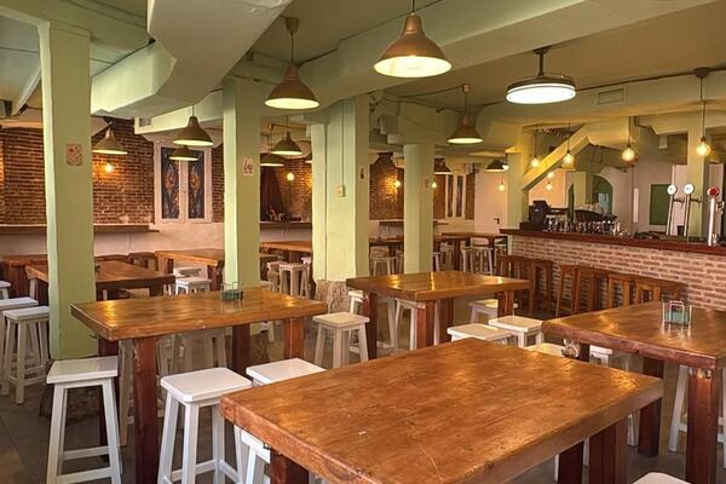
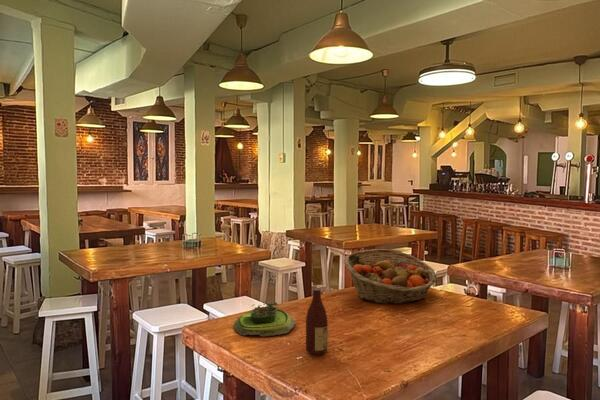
+ fruit basket [343,248,438,305]
+ wine bottle [305,265,329,355]
+ plant pot [233,302,296,337]
